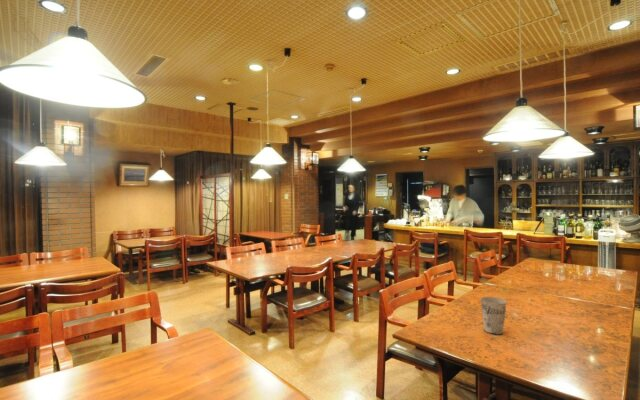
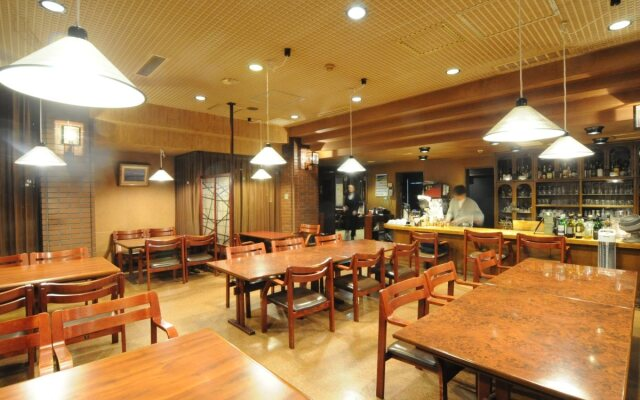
- cup [480,296,508,336]
